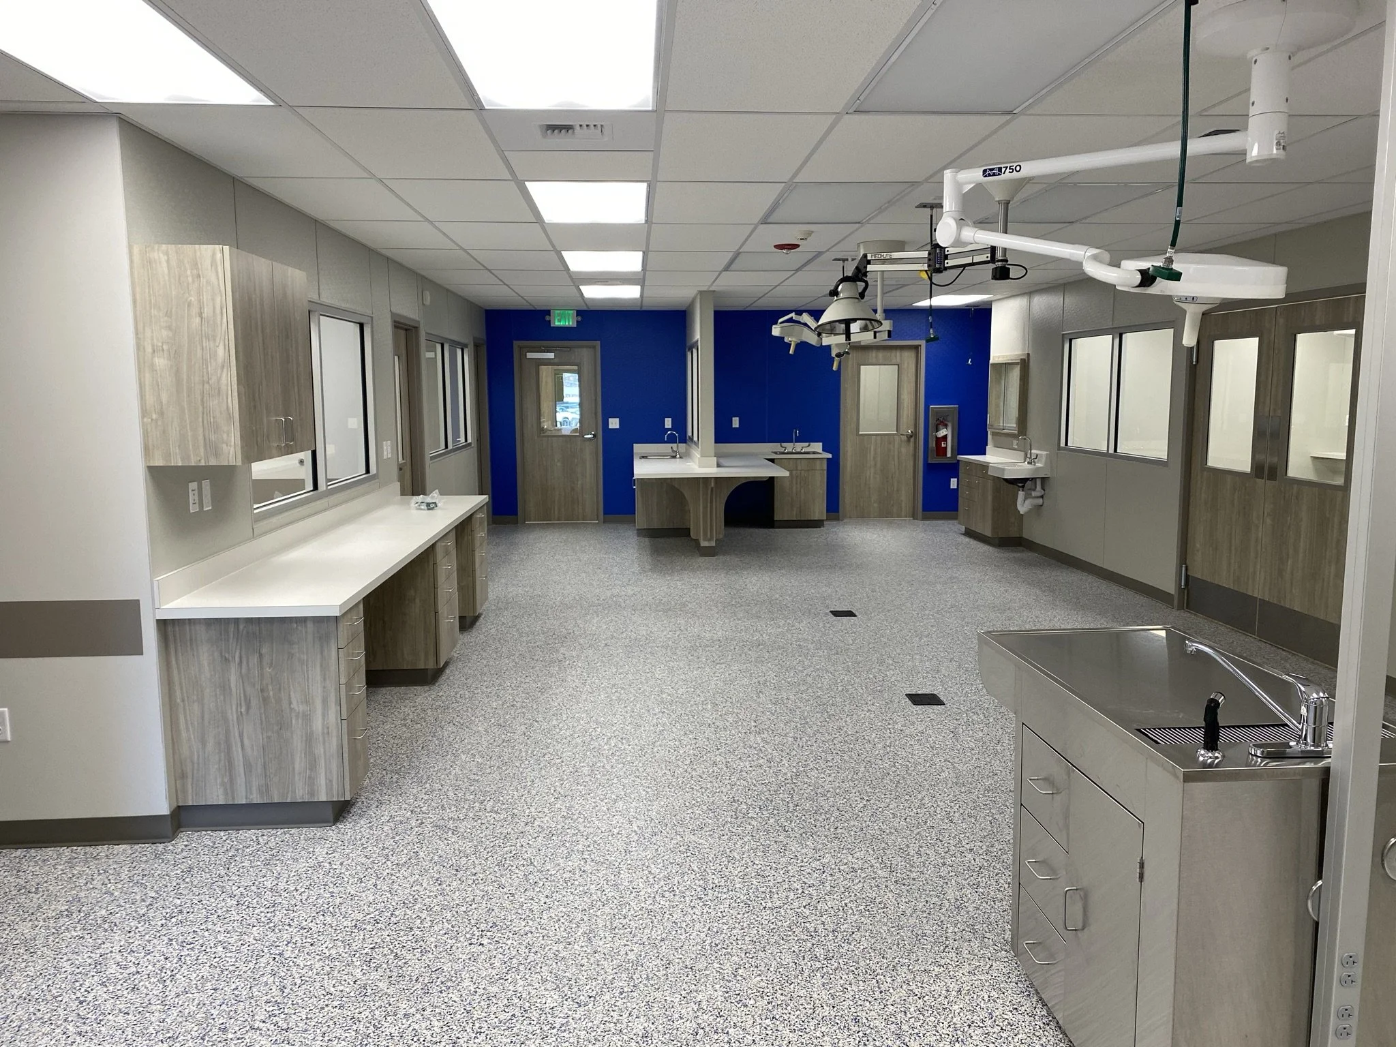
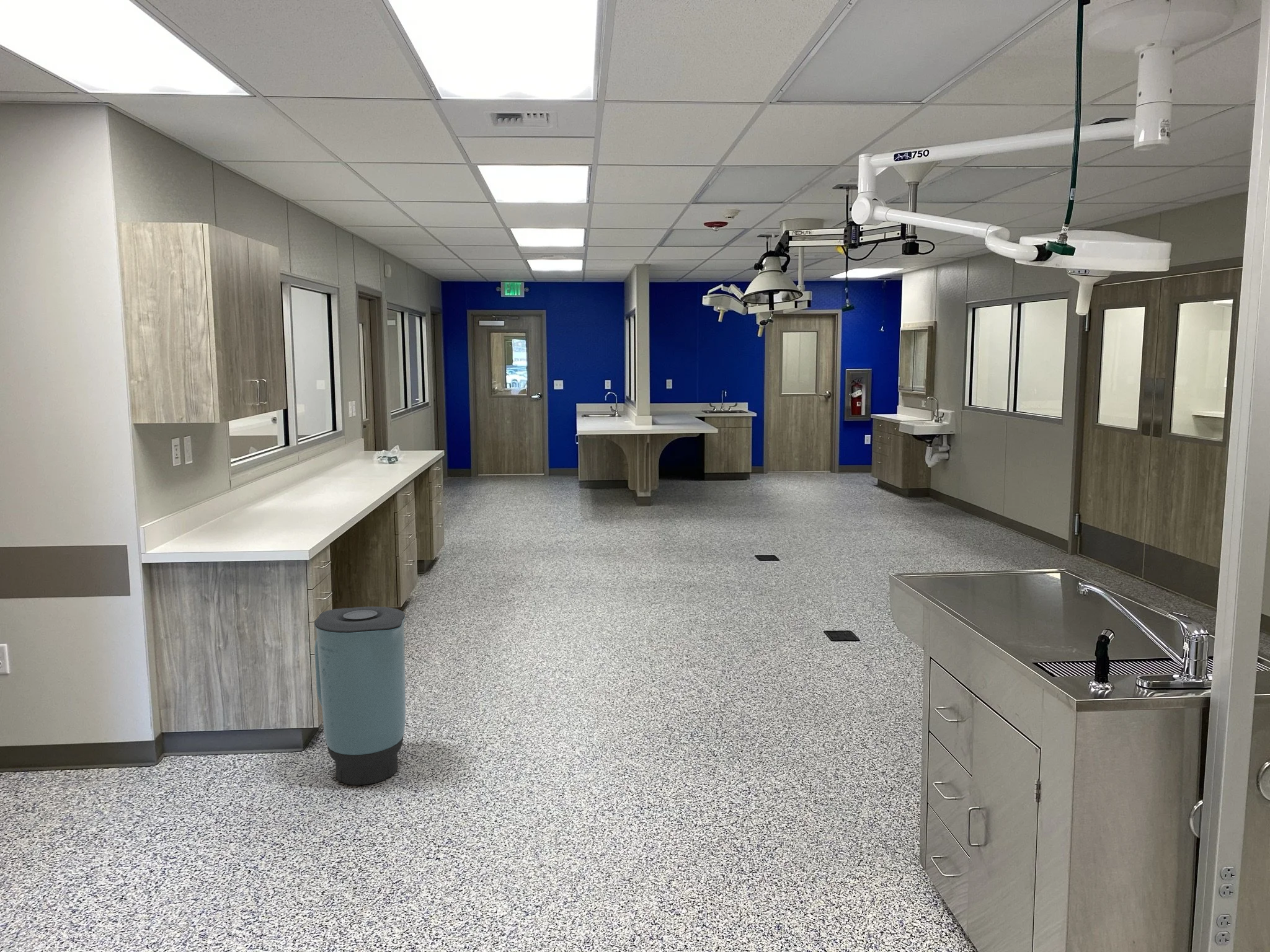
+ trash can [314,606,406,786]
